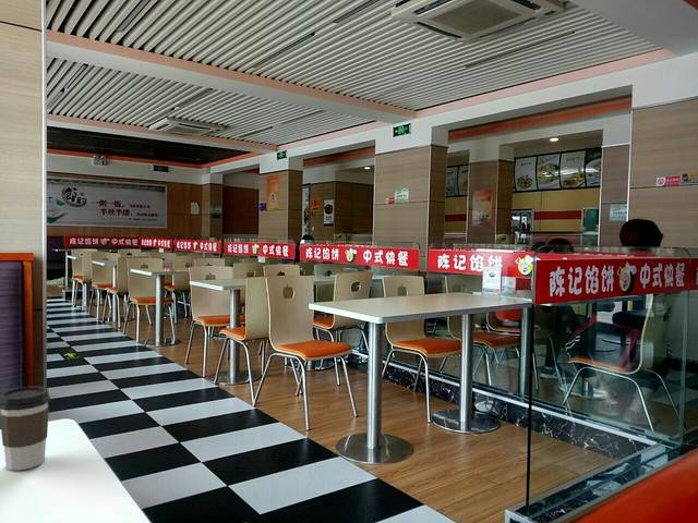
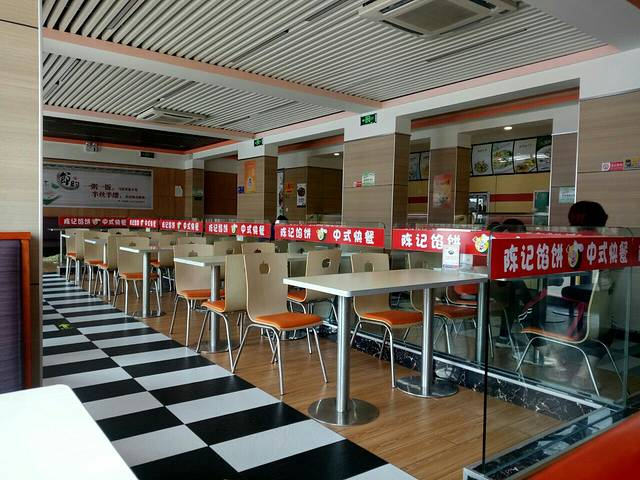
- coffee cup [0,386,51,471]
